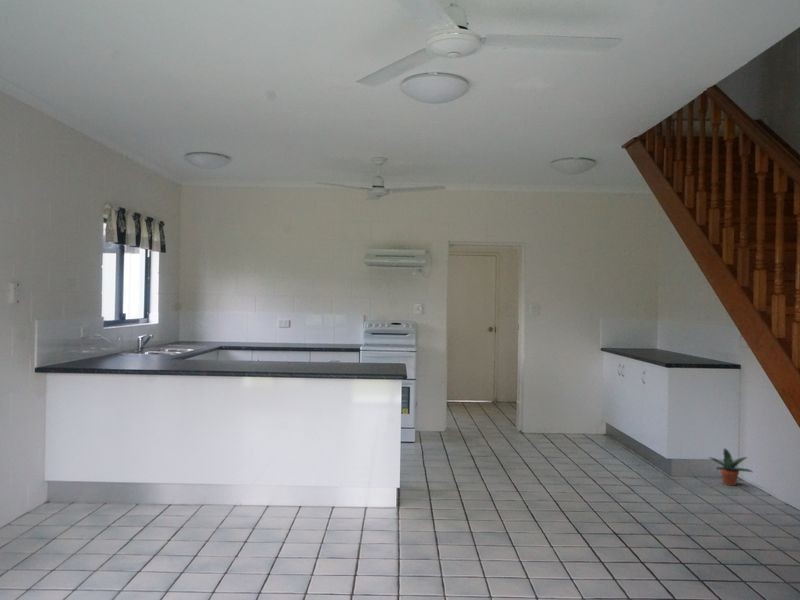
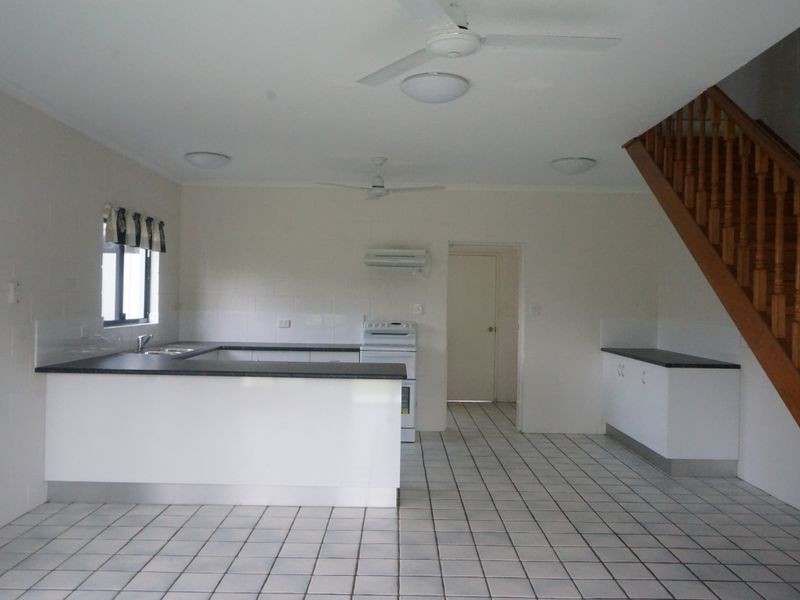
- potted plant [707,447,755,487]
